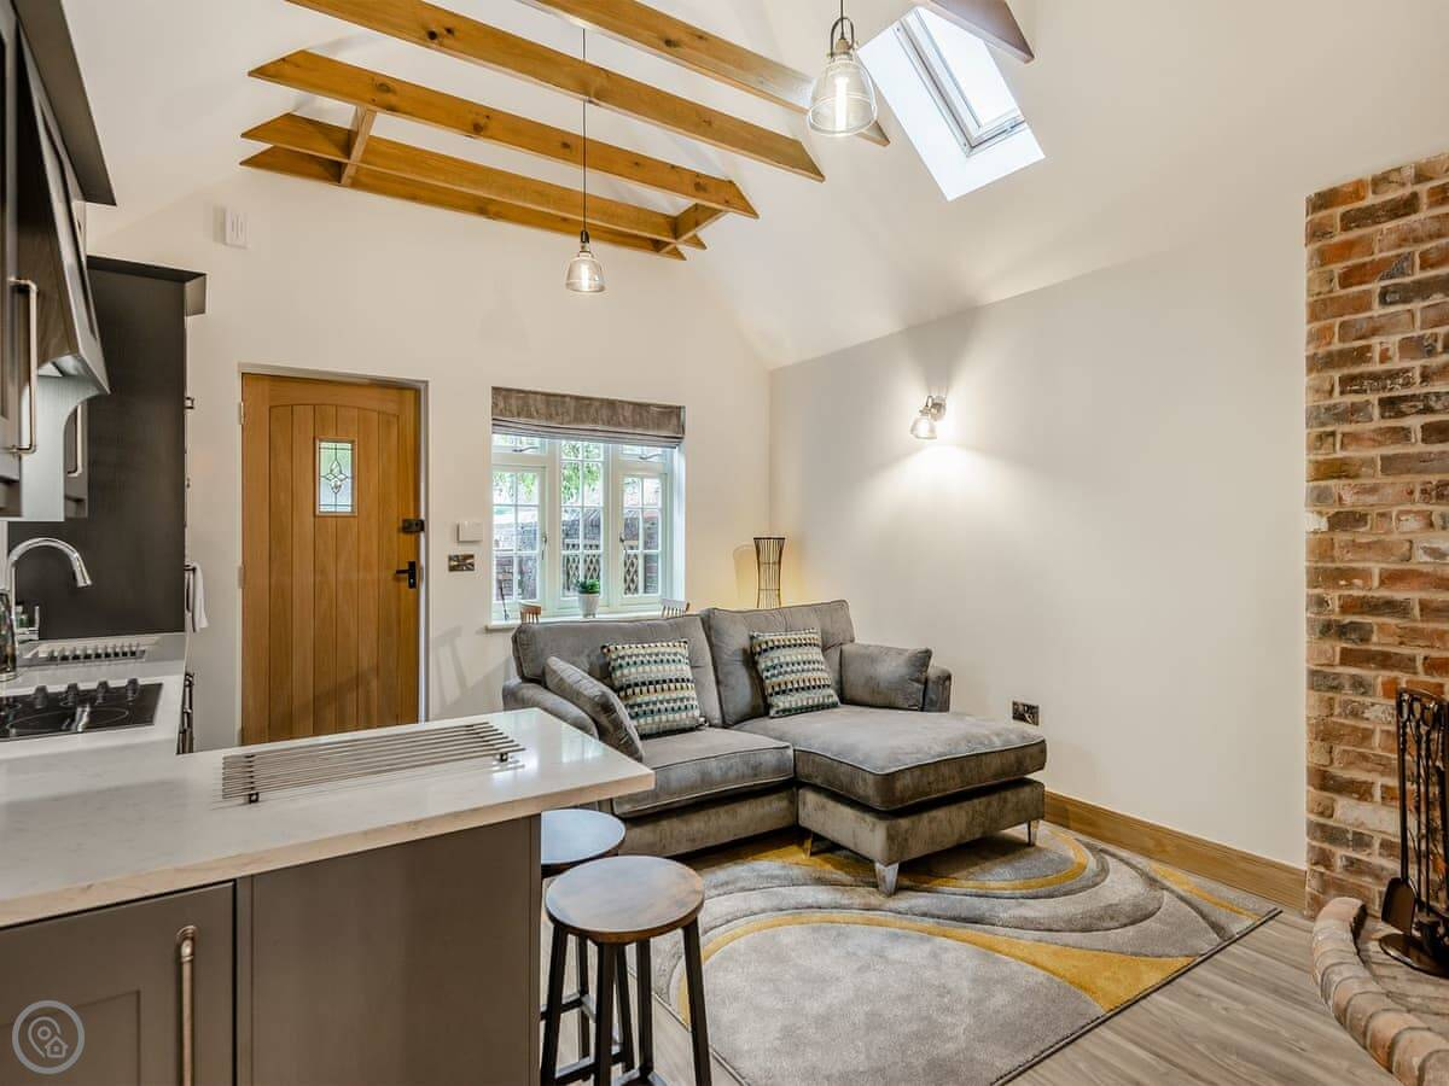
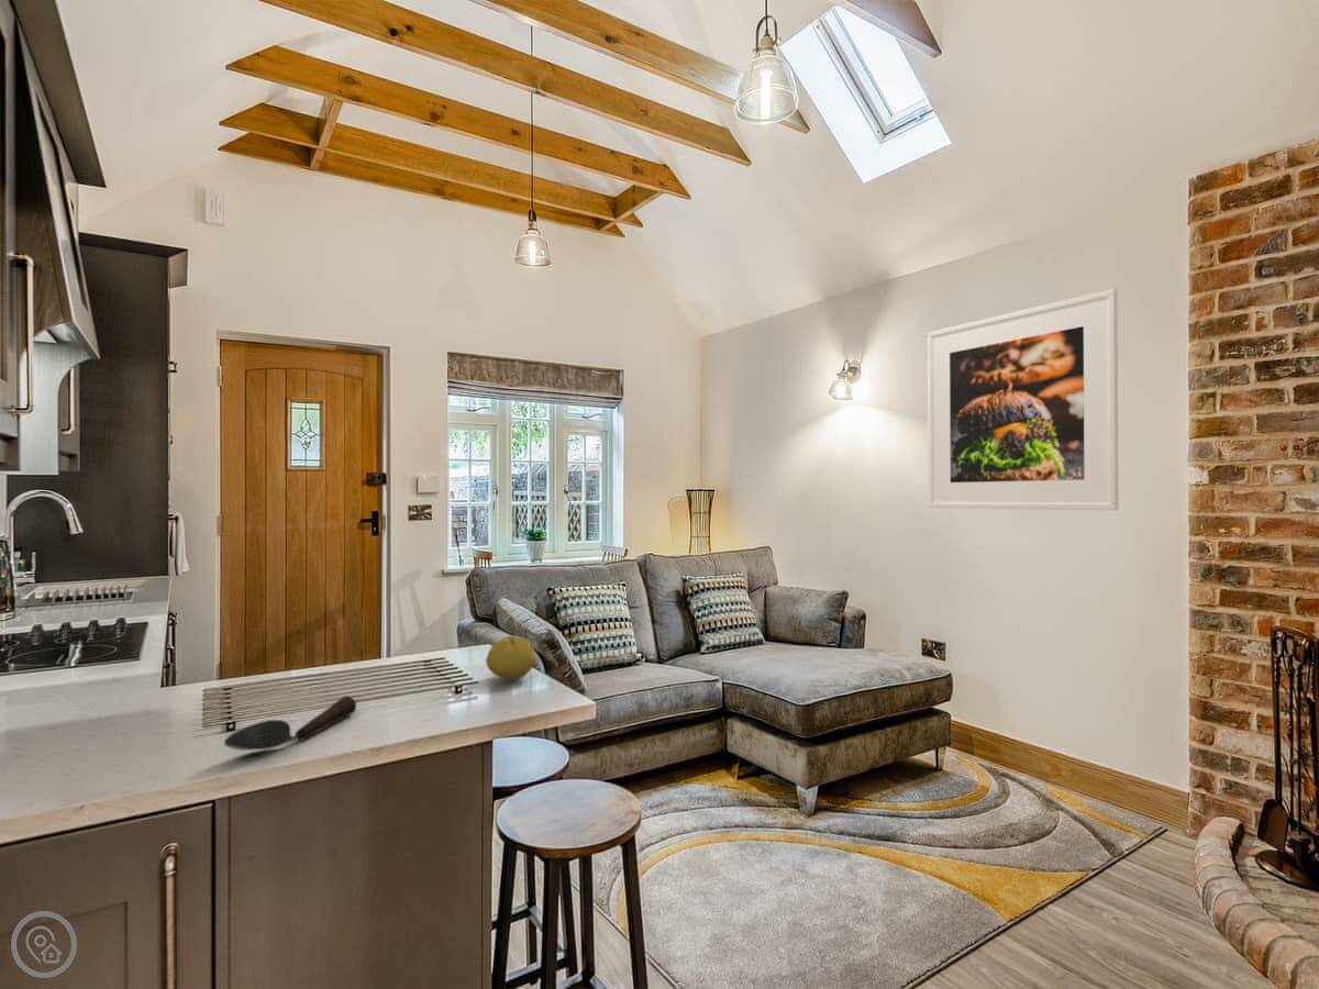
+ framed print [927,288,1120,511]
+ fruit [485,634,537,681]
+ spoon [223,694,357,752]
